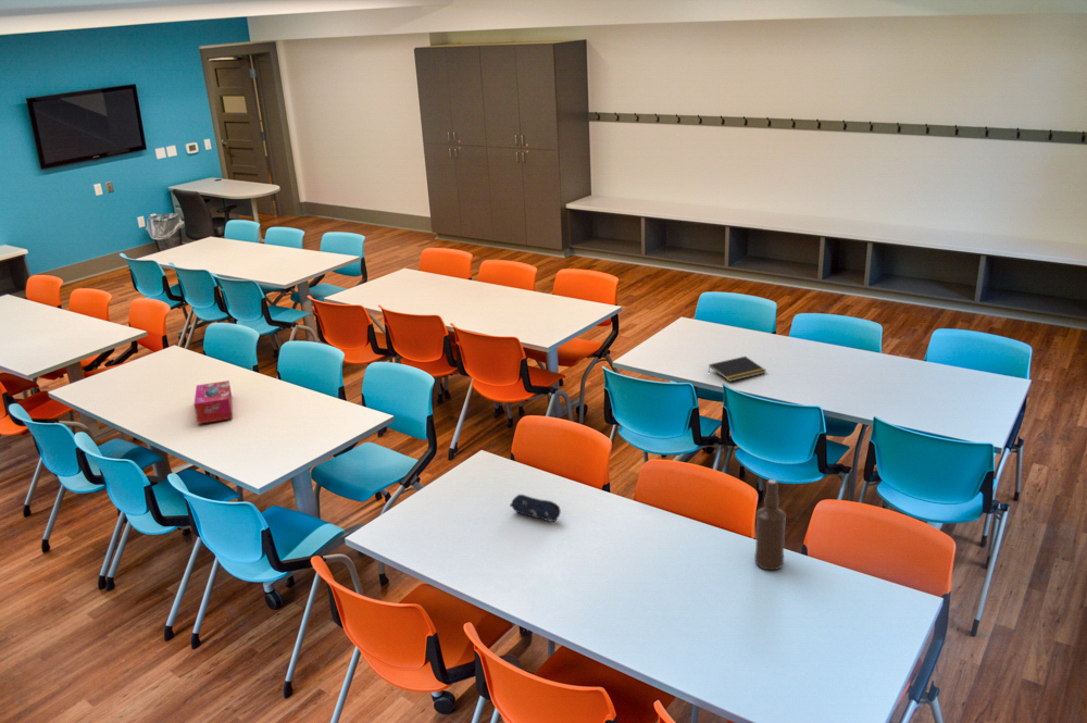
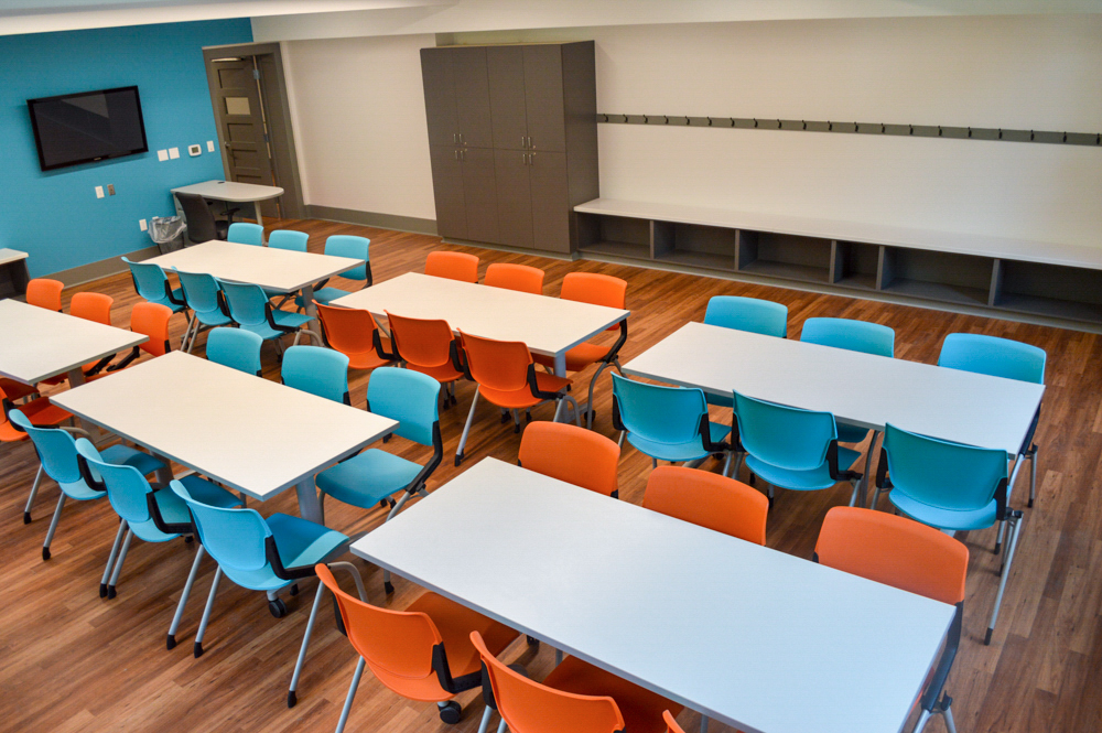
- bottle [753,478,787,571]
- pencil case [509,494,562,523]
- notepad [708,356,767,383]
- tissue box [192,379,234,425]
